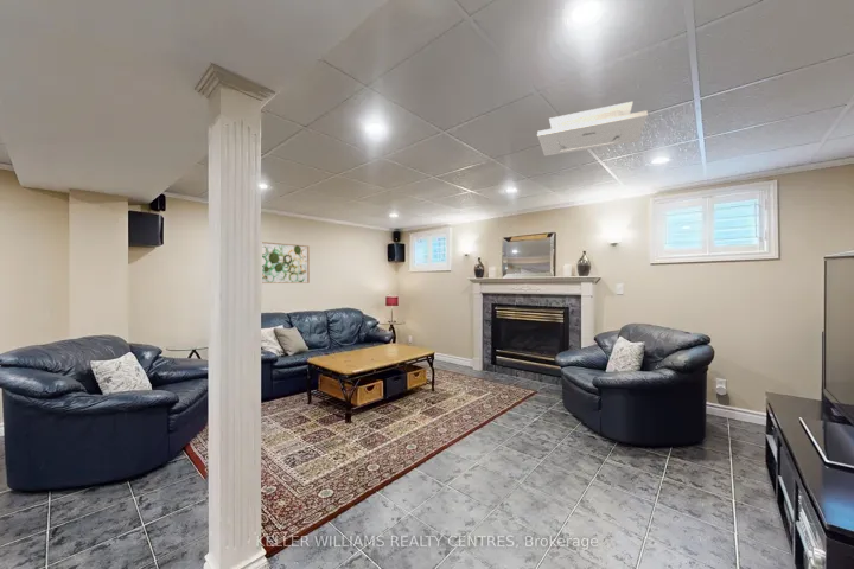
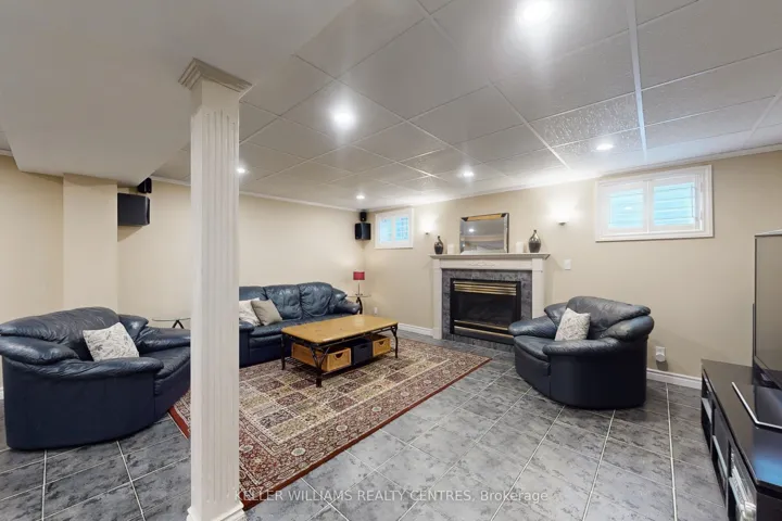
- wall art [261,241,311,284]
- ceiling light [536,101,649,158]
